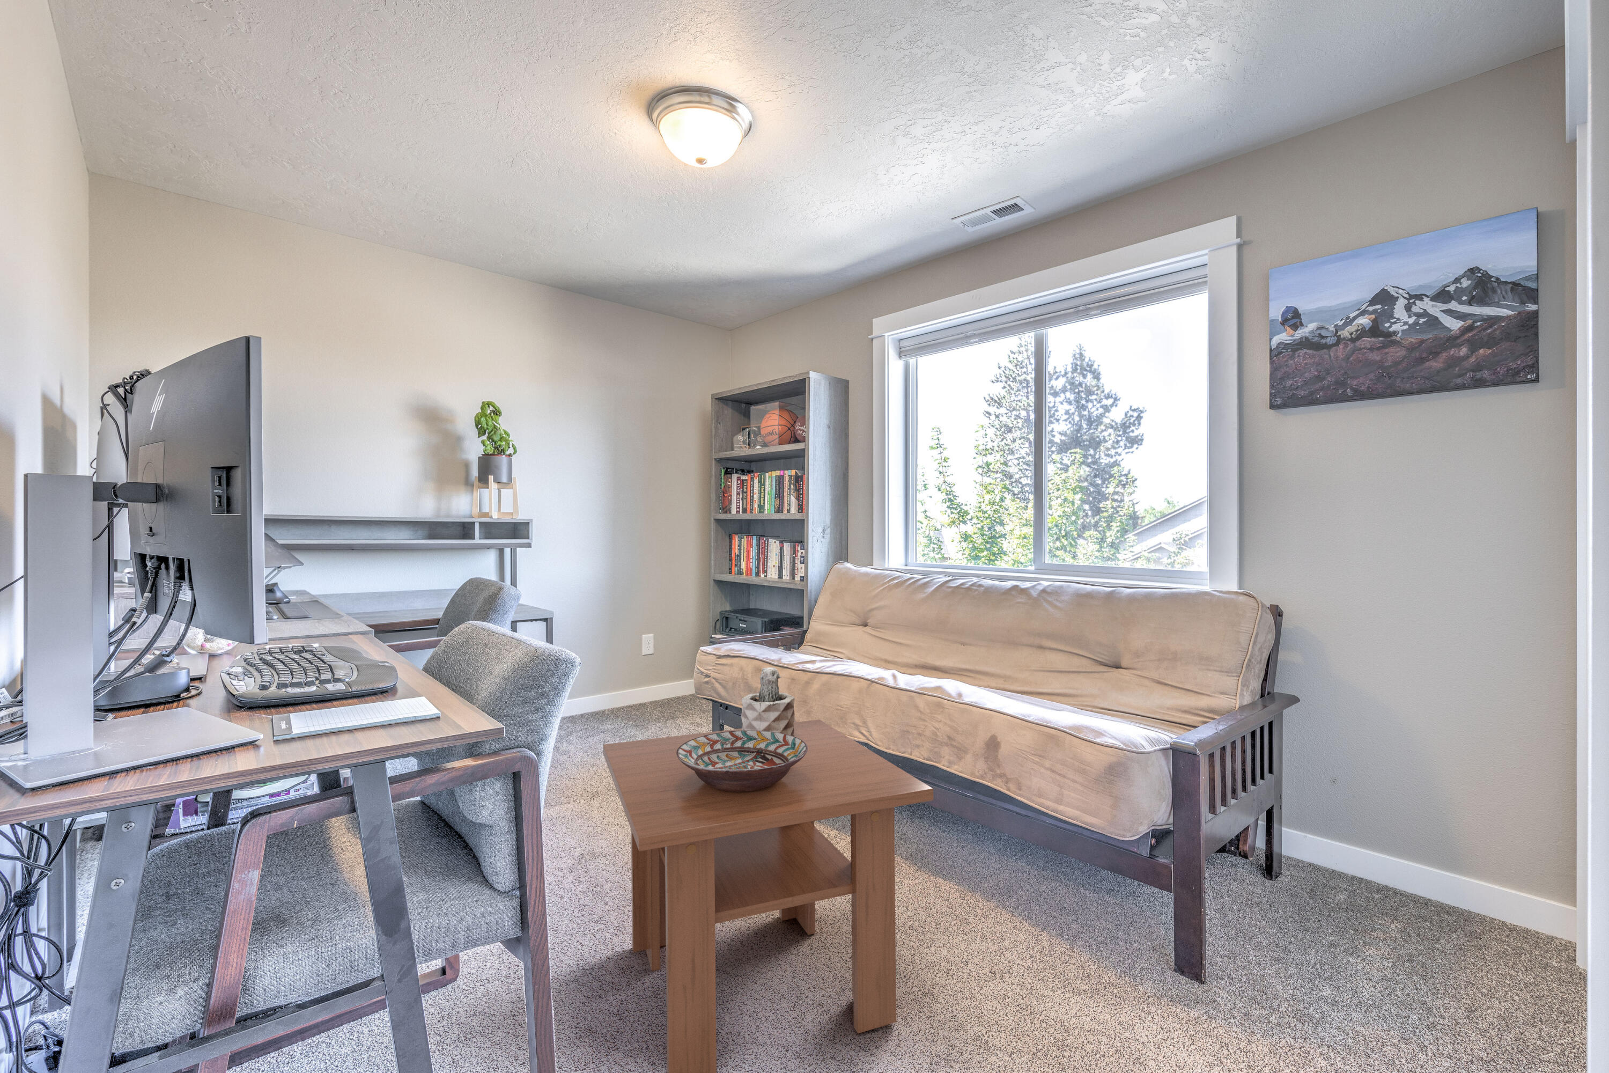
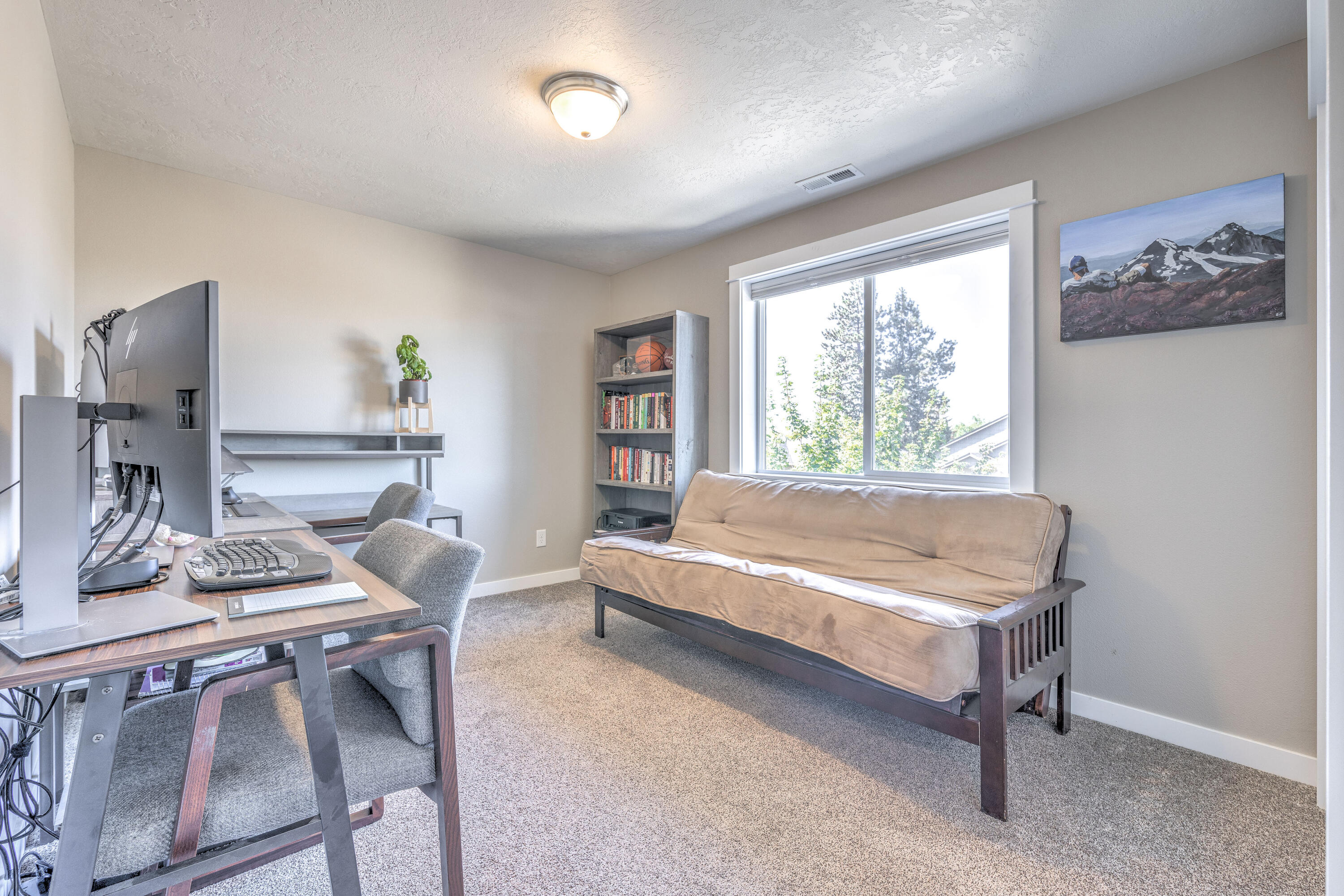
- coffee table [602,719,934,1073]
- succulent plant [741,667,795,735]
- decorative bowl [676,731,808,792]
